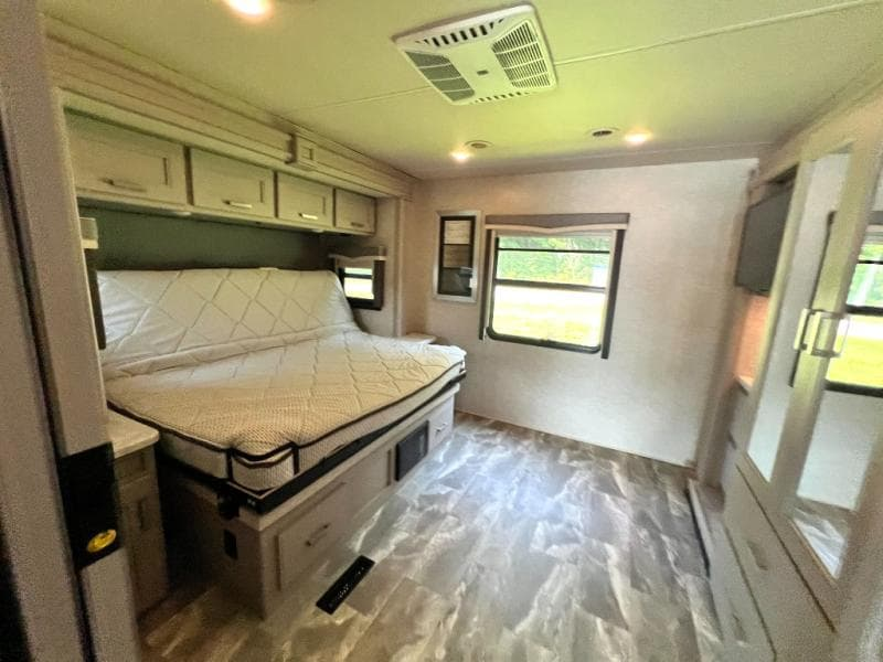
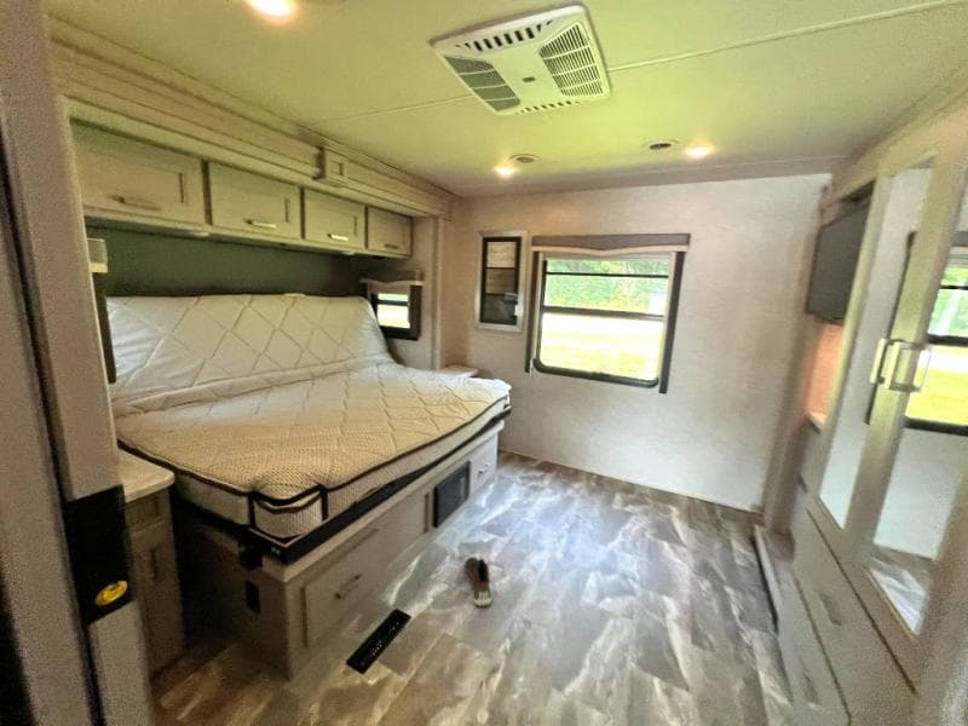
+ sneaker [463,555,492,607]
